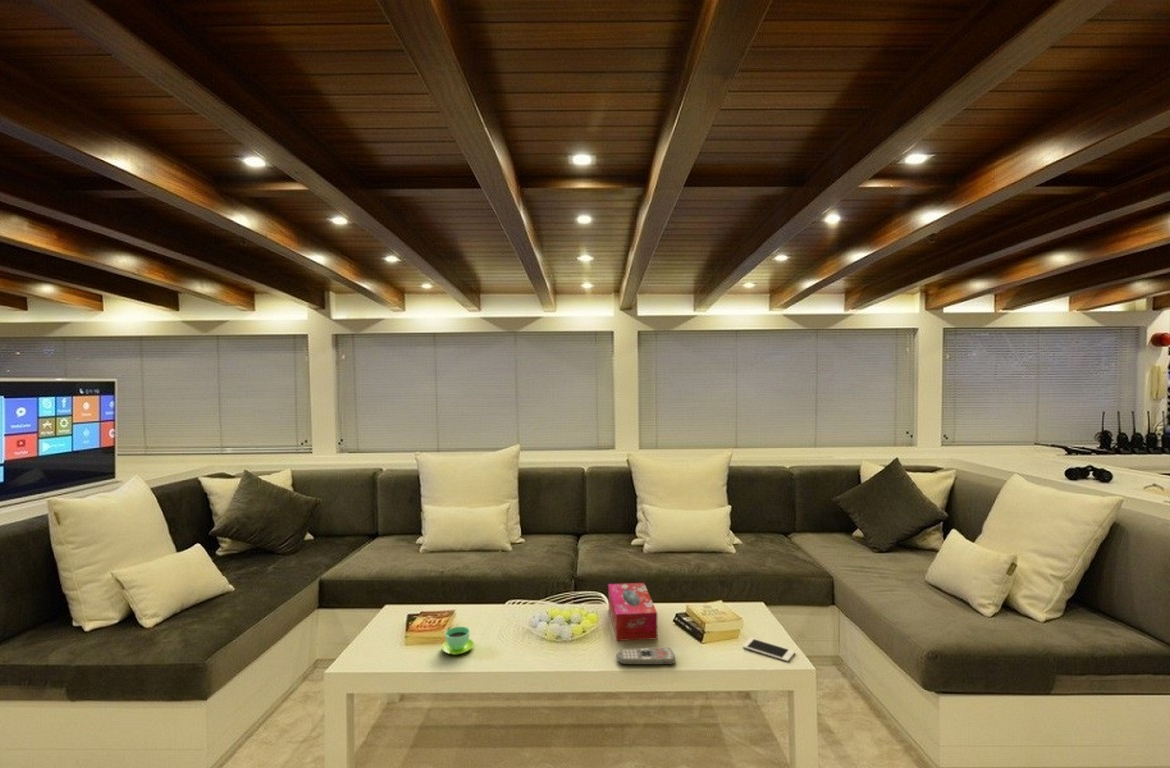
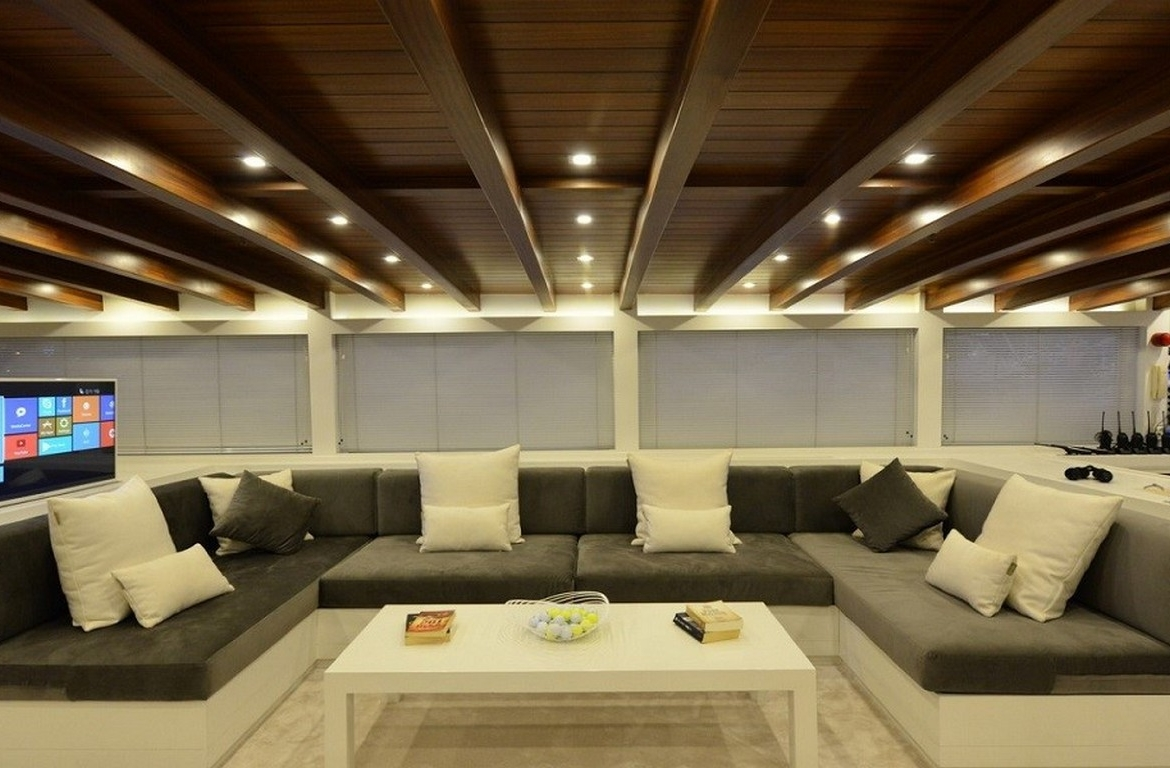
- cup [440,626,475,656]
- tissue box [607,582,658,642]
- cell phone [742,637,796,663]
- remote control [615,646,676,666]
